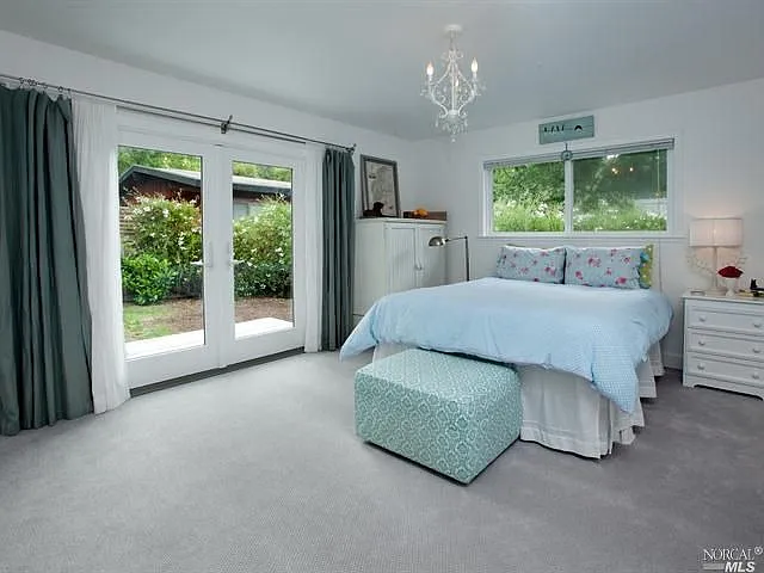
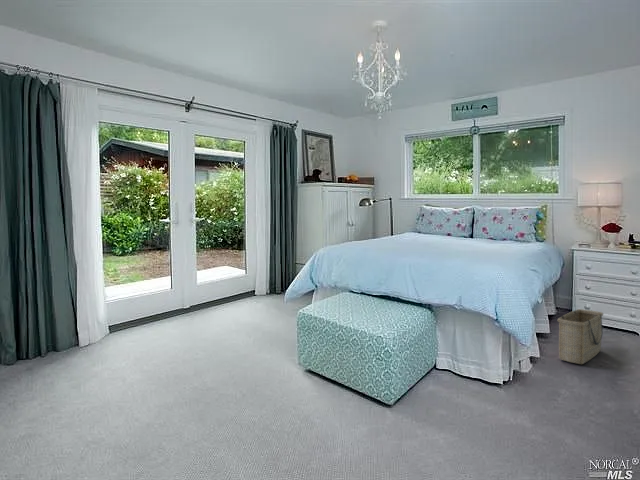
+ basket [557,308,604,365]
